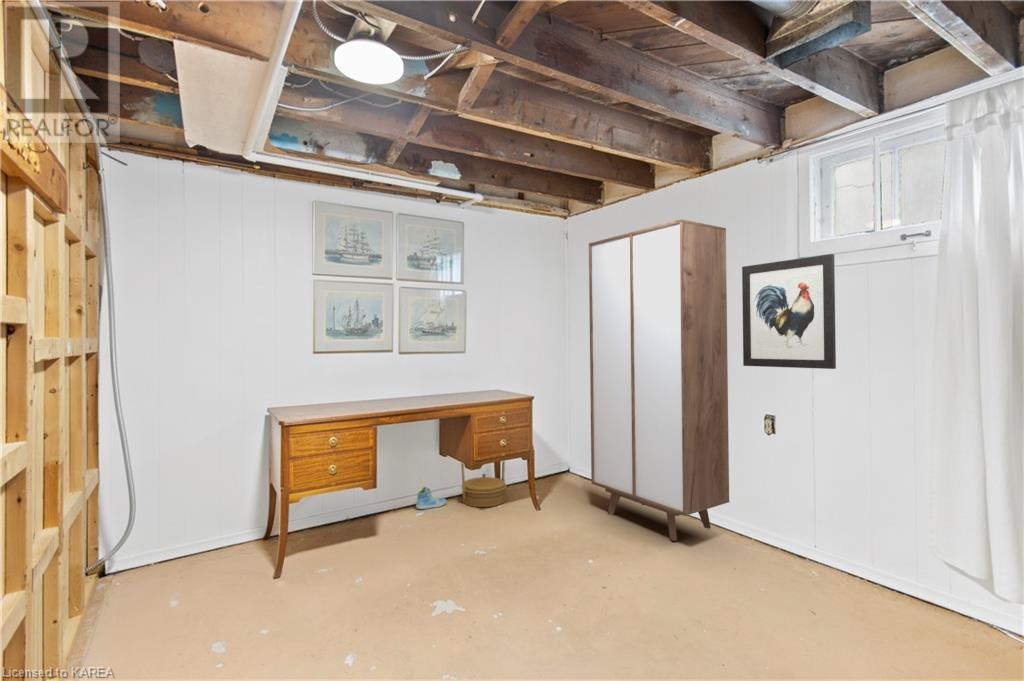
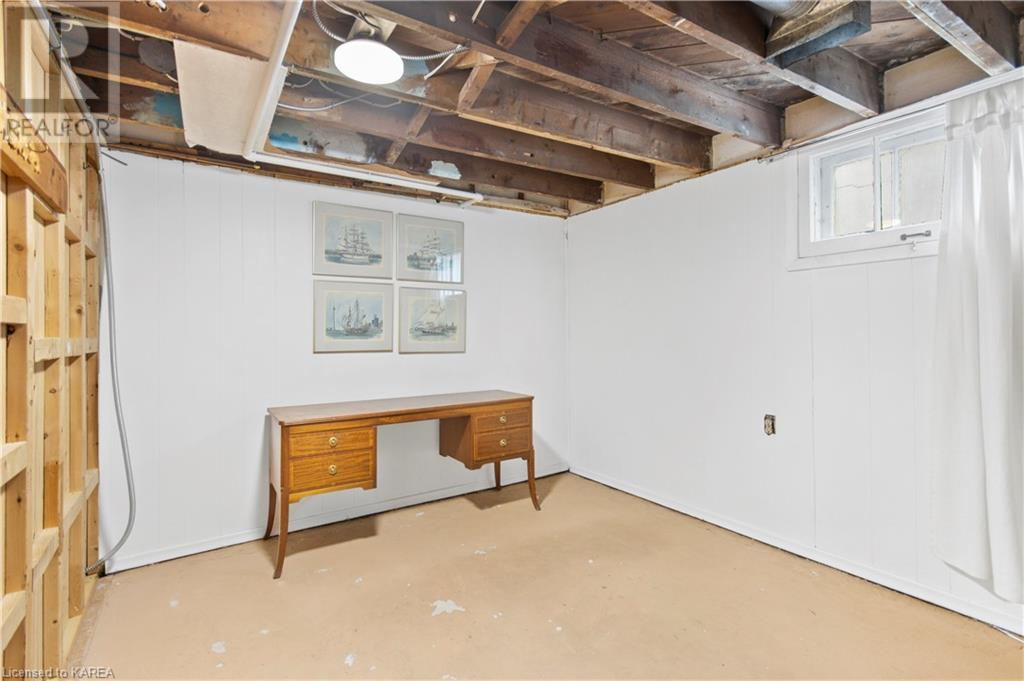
- wall art [741,253,837,370]
- sneaker [415,486,447,510]
- basket [460,460,507,508]
- wardrobe [588,218,730,542]
